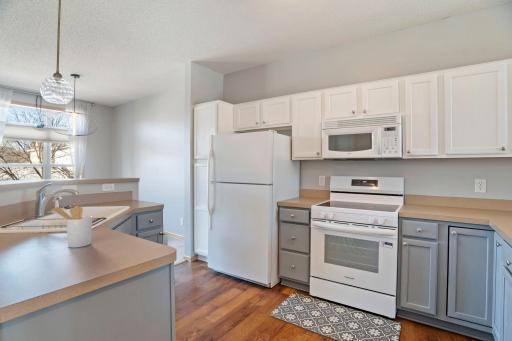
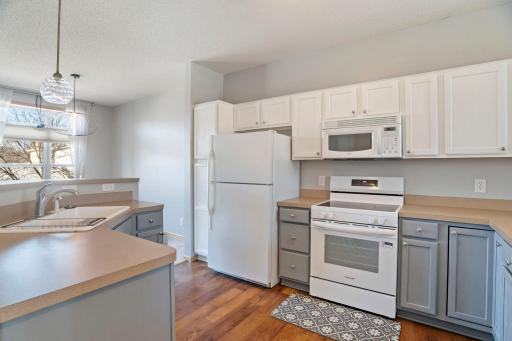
- utensil holder [51,205,93,249]
